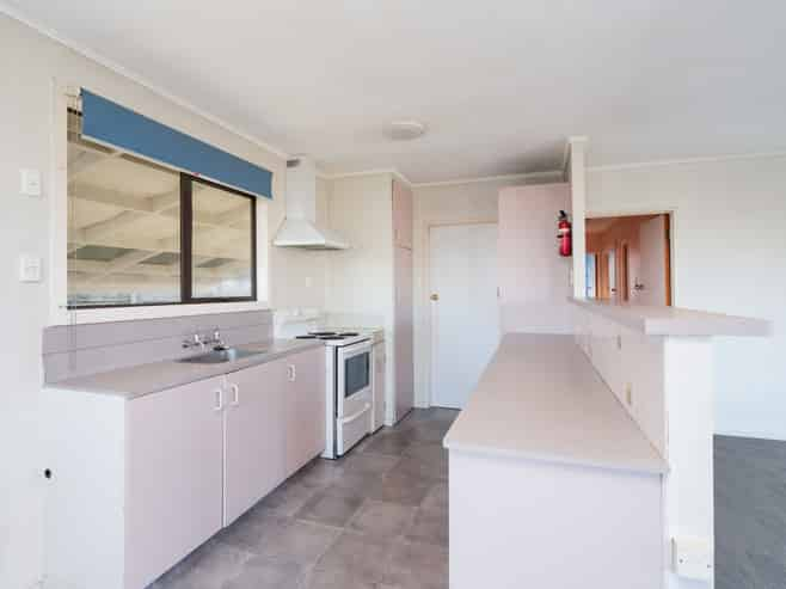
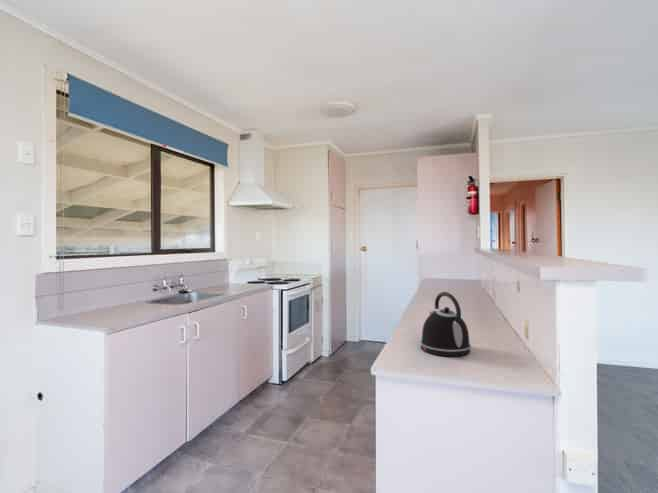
+ kettle [420,291,472,357]
